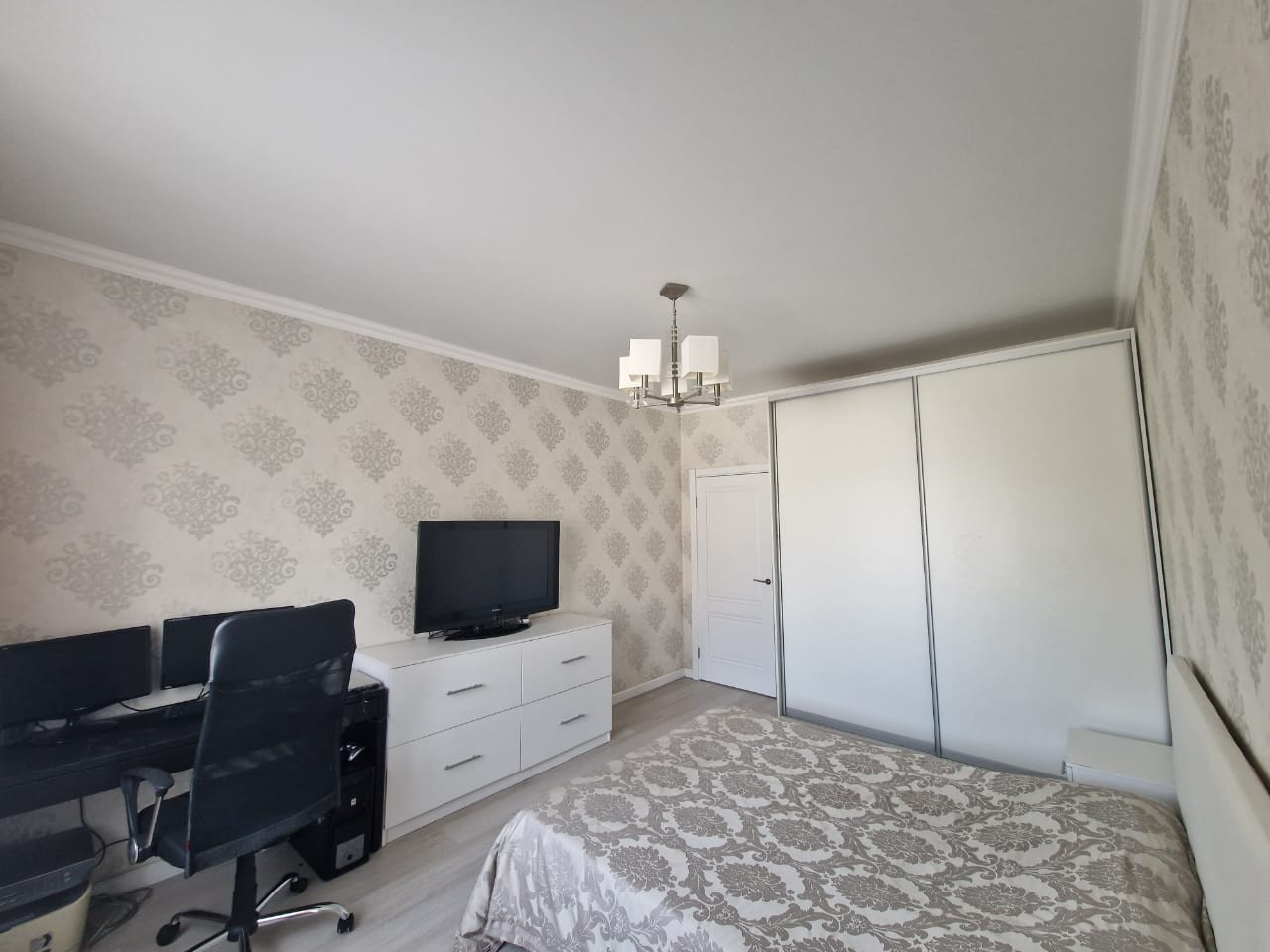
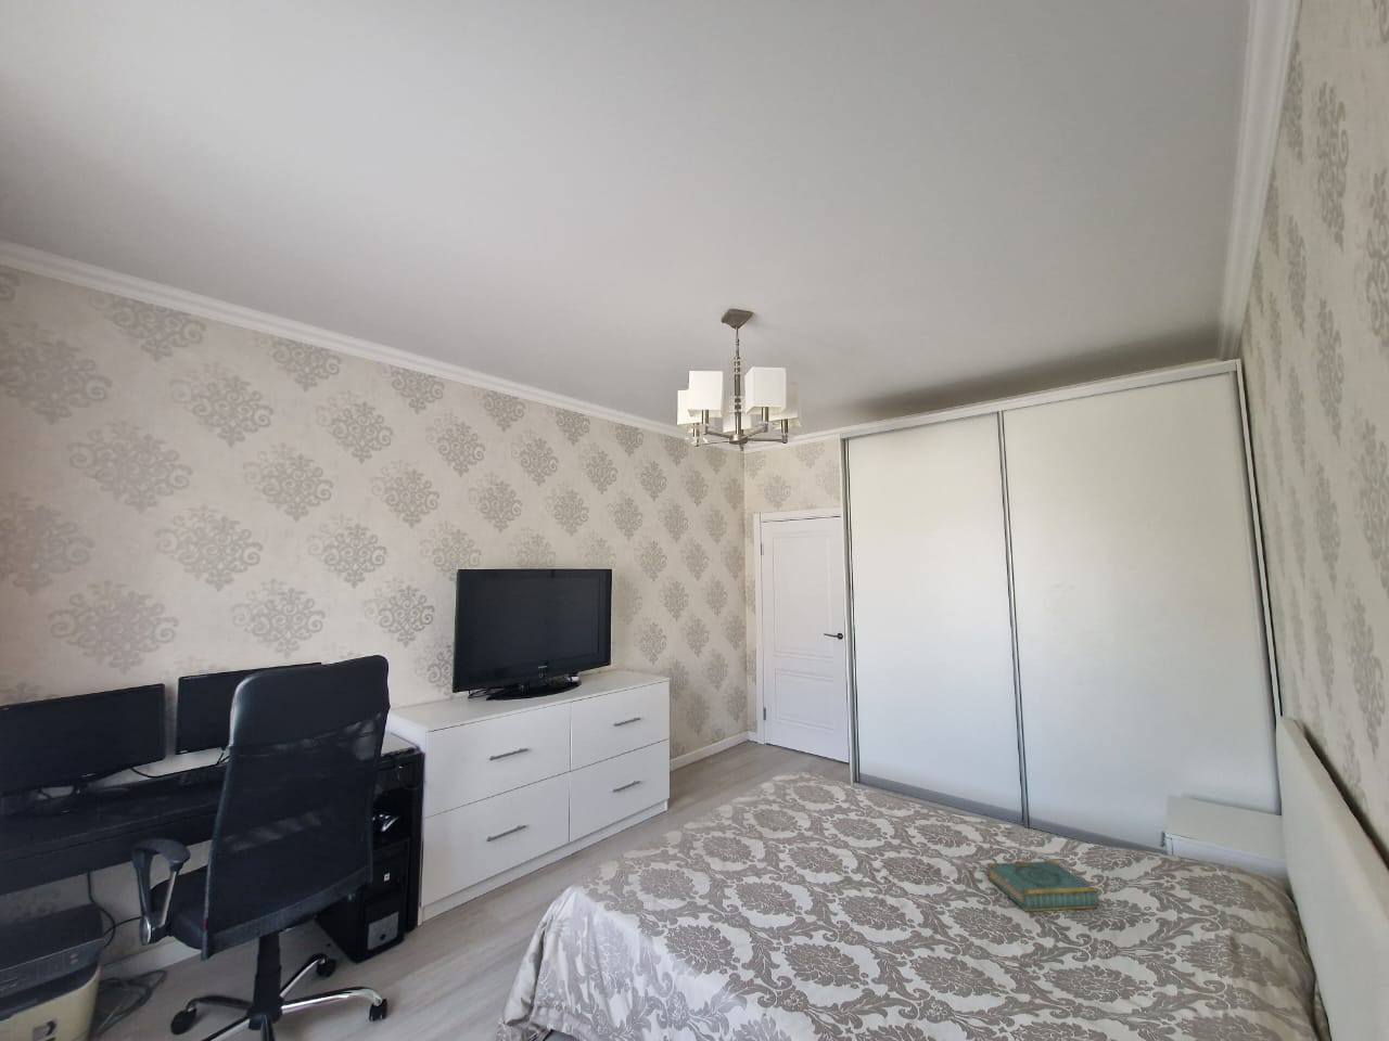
+ book [985,858,1100,913]
